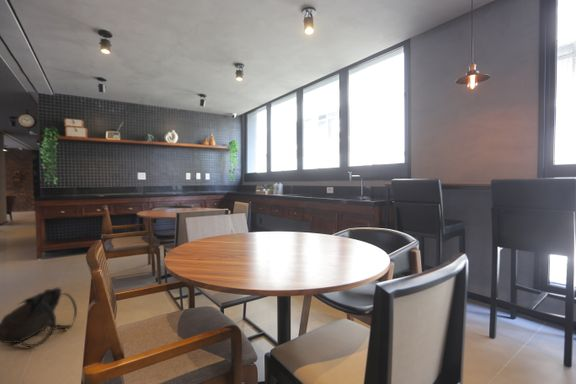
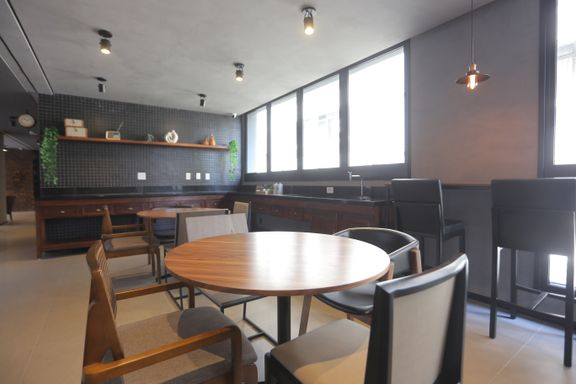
- backpack [0,287,78,348]
